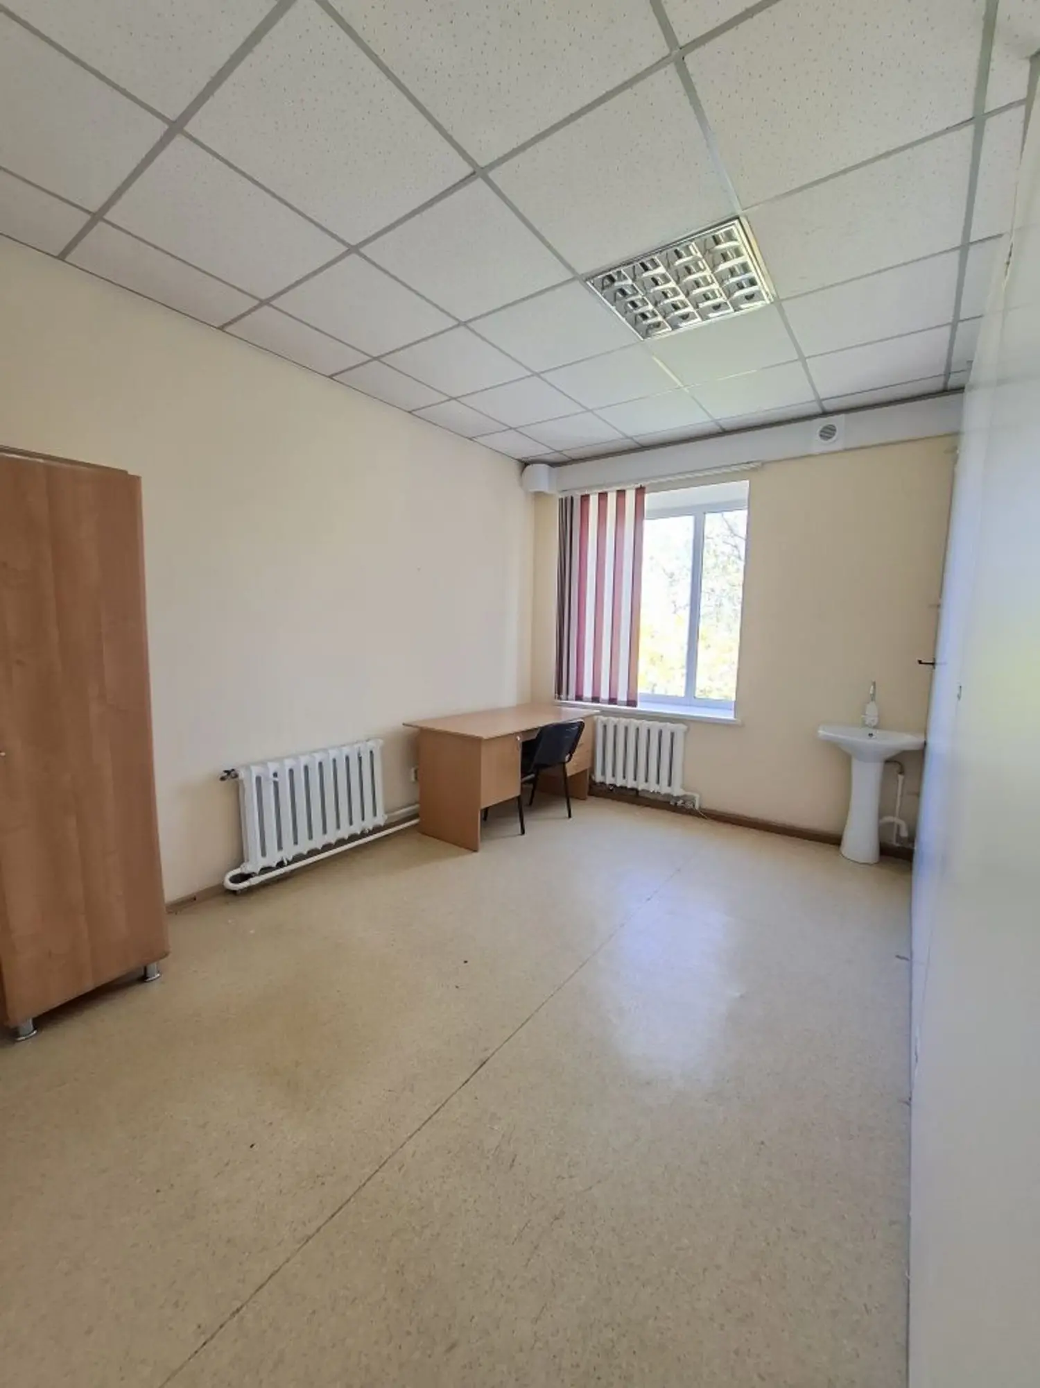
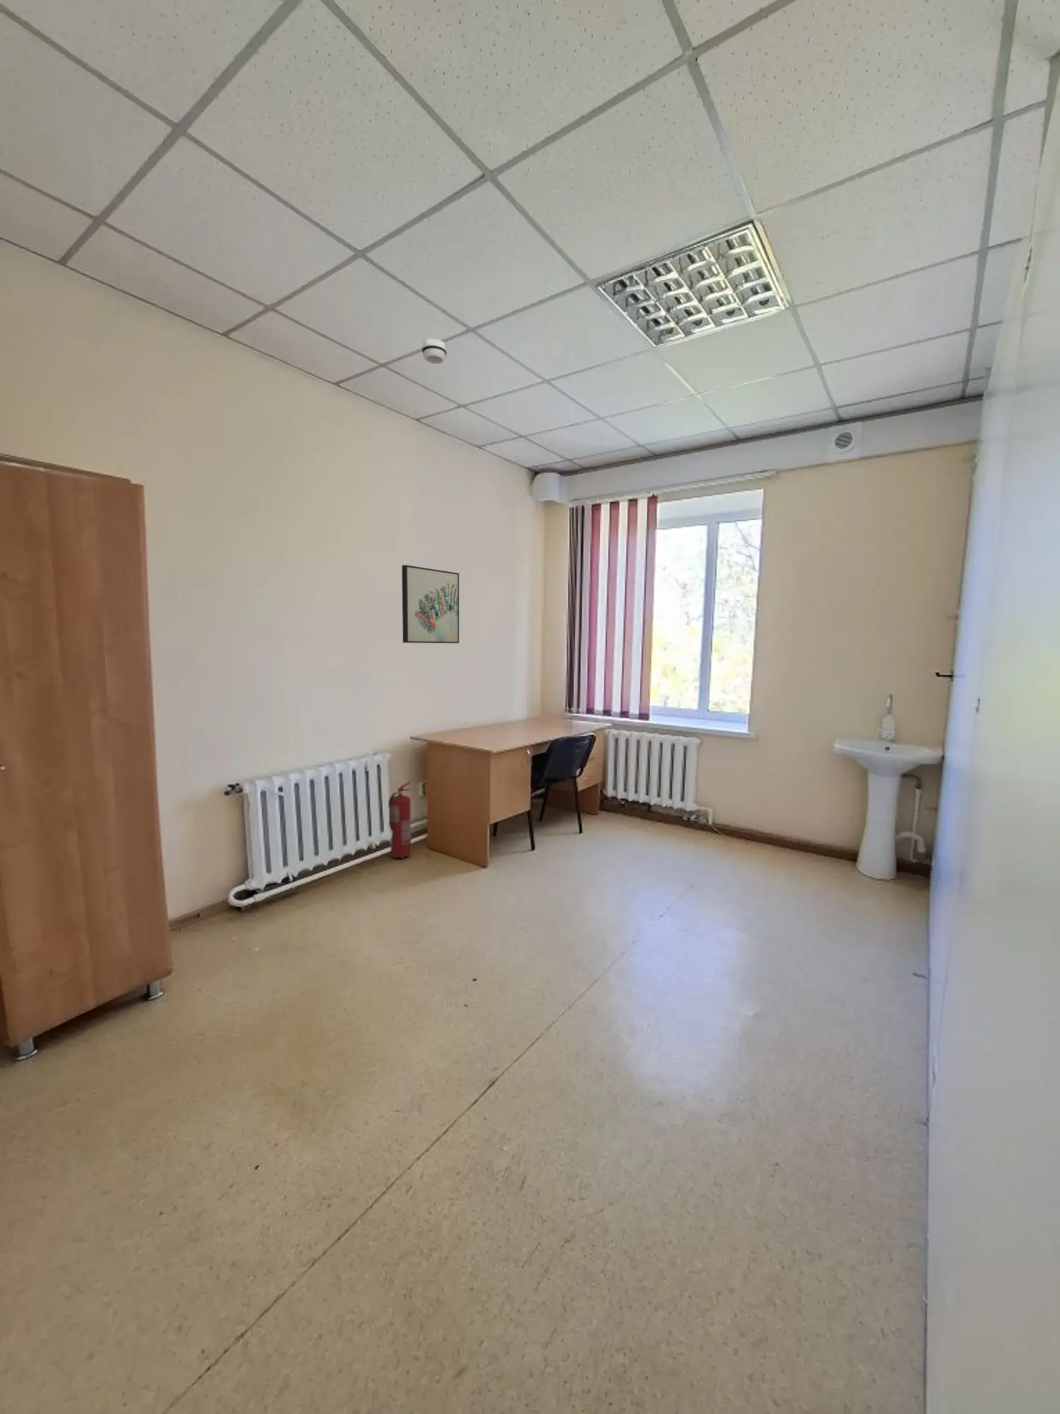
+ fire extinguisher [387,782,412,860]
+ smoke detector [421,338,448,365]
+ wall art [401,564,460,644]
